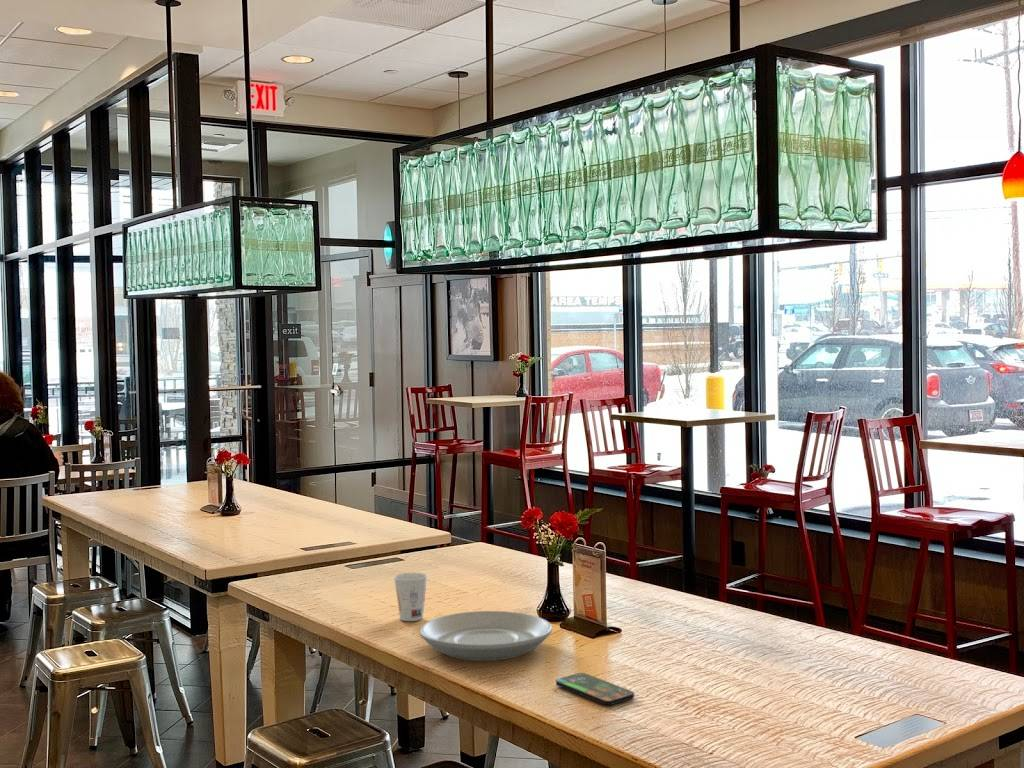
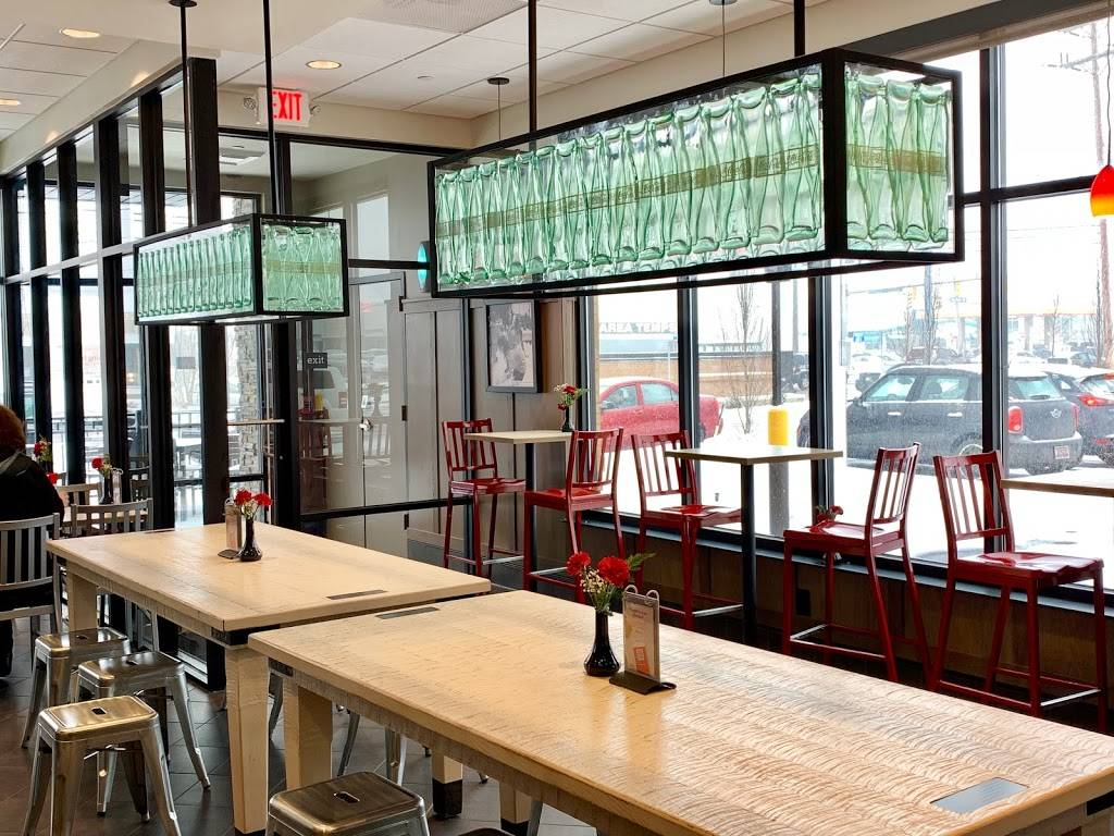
- plate [419,610,553,662]
- smartphone [555,672,635,706]
- cup [393,572,428,622]
